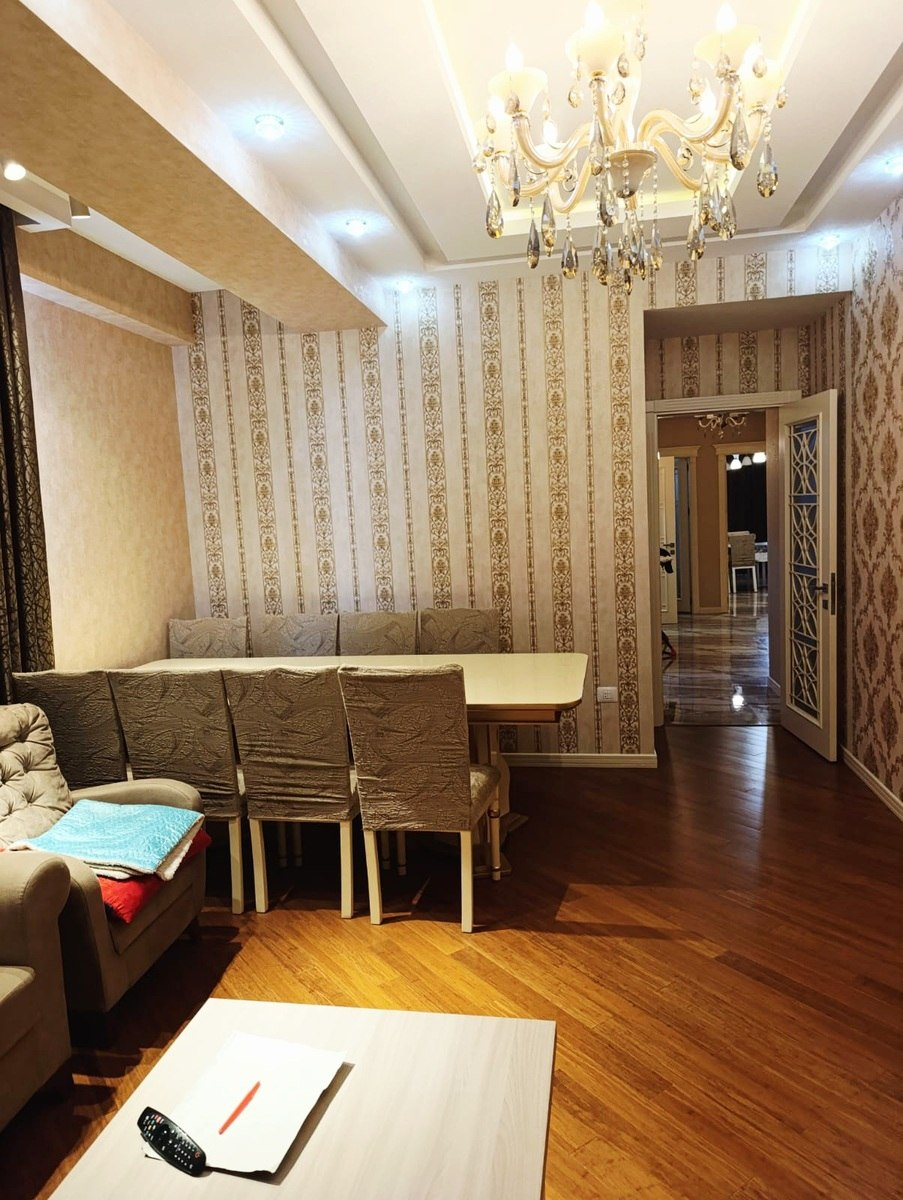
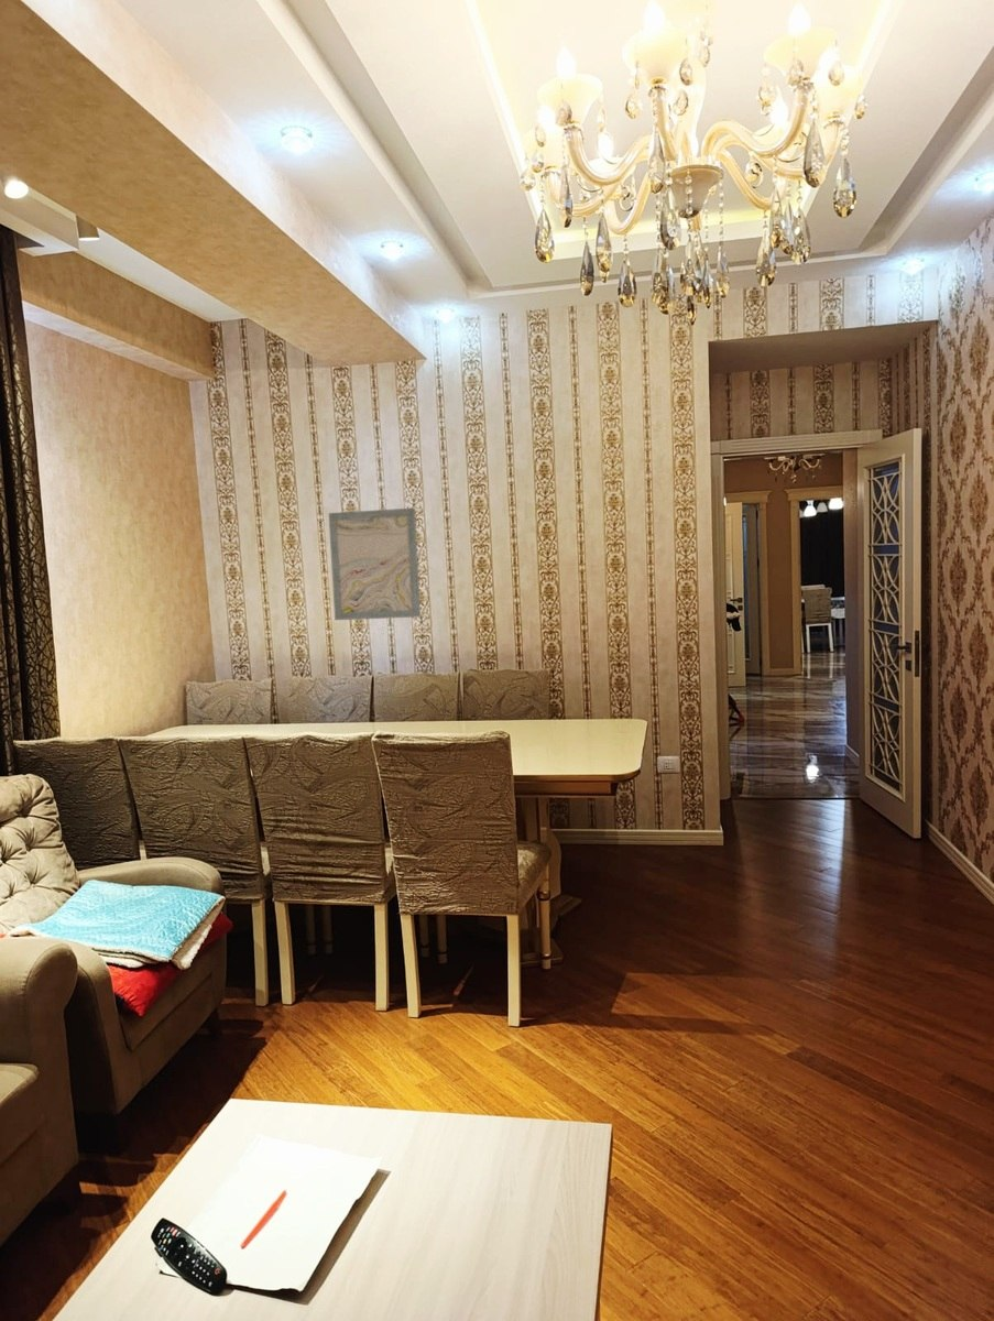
+ wall art [328,506,422,621]
